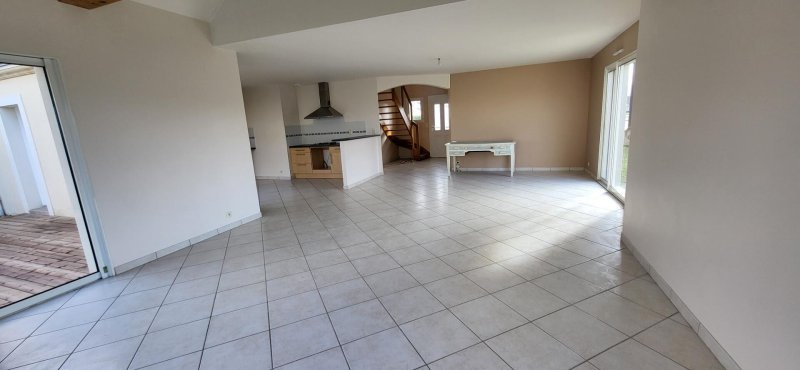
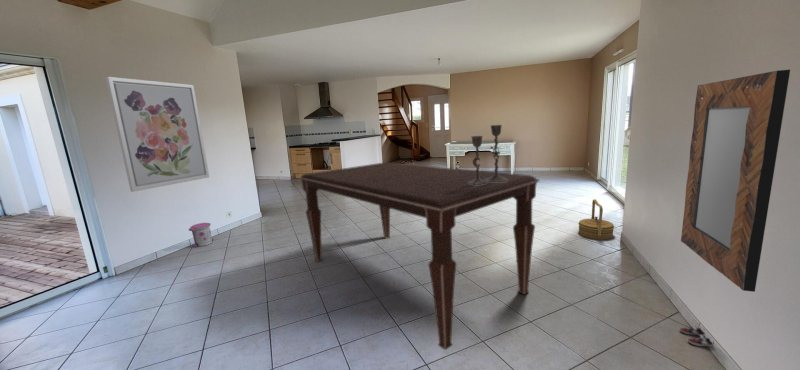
+ wall art [104,76,210,193]
+ candlestick [468,124,508,185]
+ dining table [299,162,541,351]
+ home mirror [680,69,791,293]
+ basket [577,198,615,240]
+ sneaker [679,325,715,348]
+ trash can [188,222,215,248]
